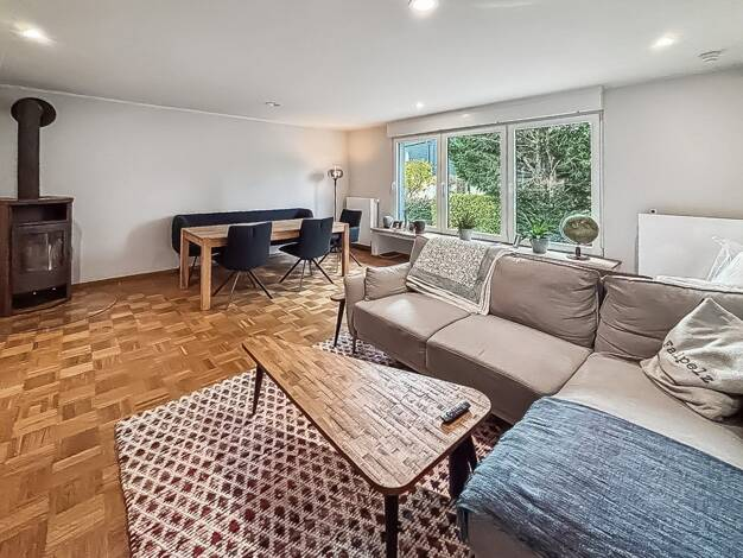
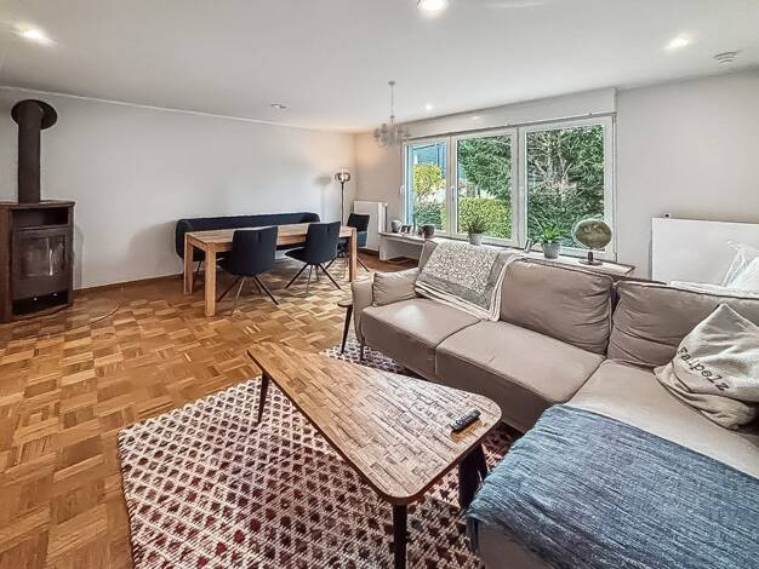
+ chandelier [372,80,412,151]
